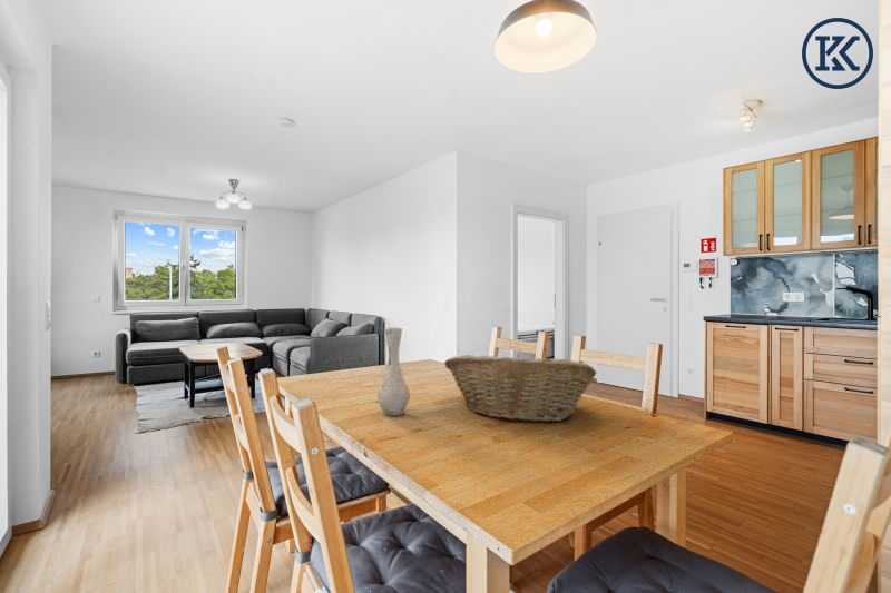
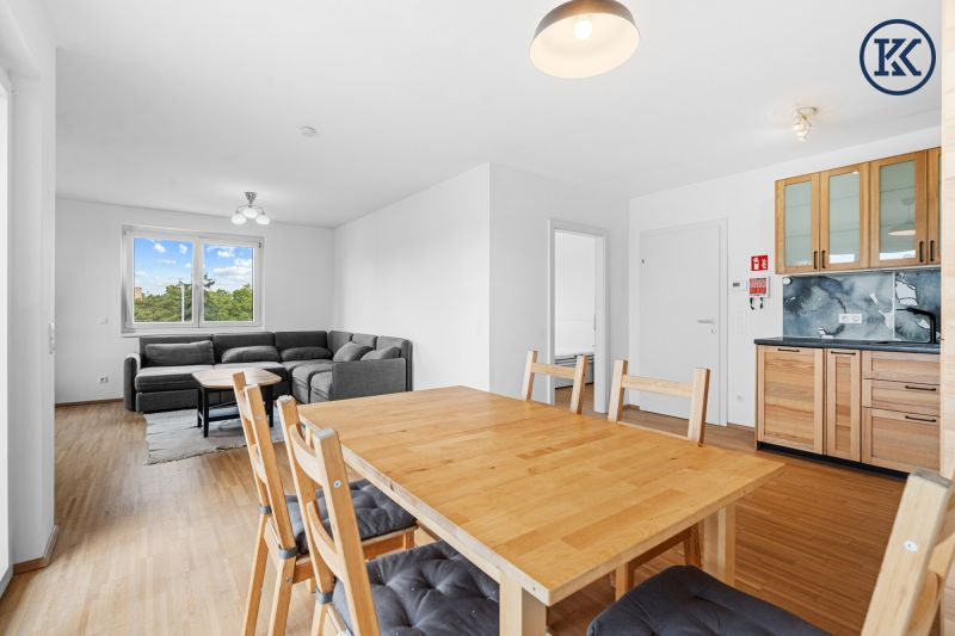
- vase [376,327,411,417]
- fruit basket [443,354,597,423]
